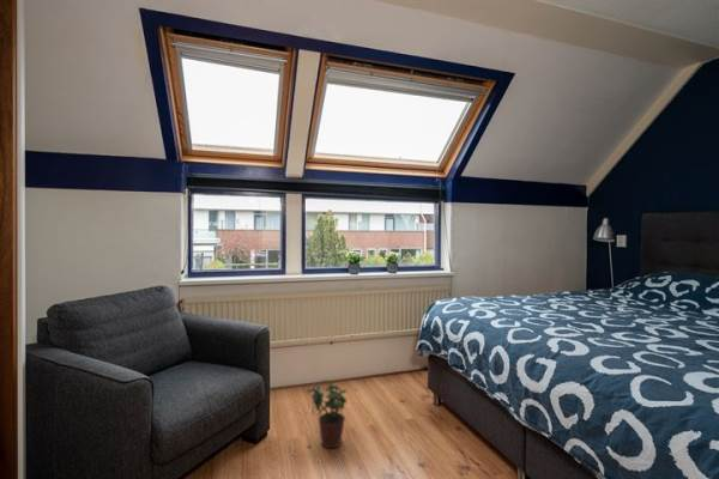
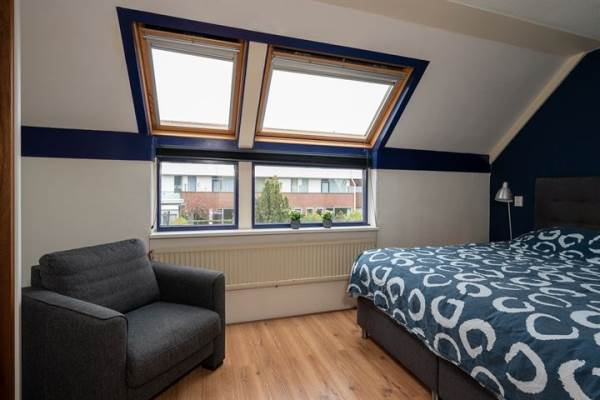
- potted plant [307,378,348,449]
